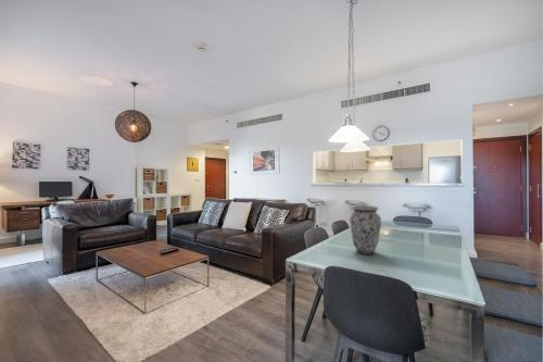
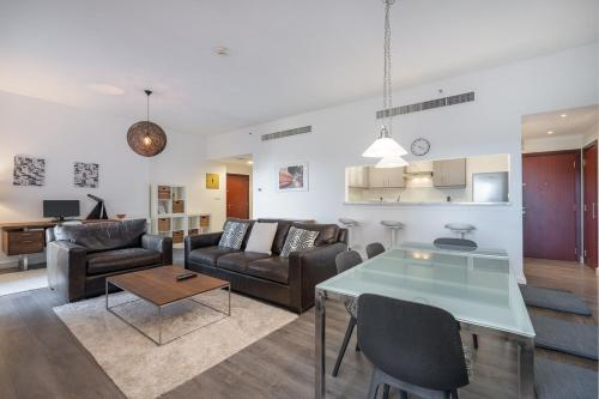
- vase [349,204,382,255]
